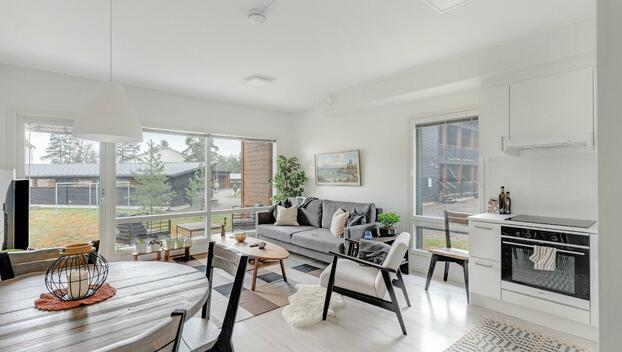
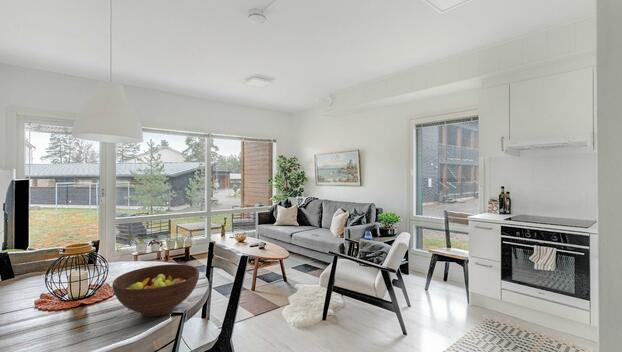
+ fruit bowl [112,263,200,318]
